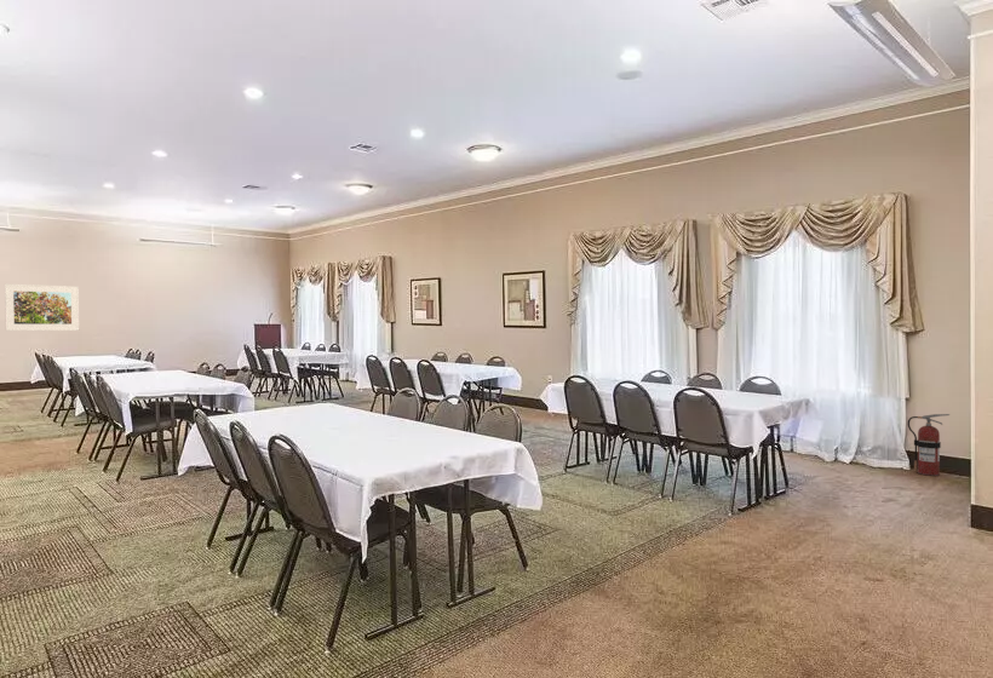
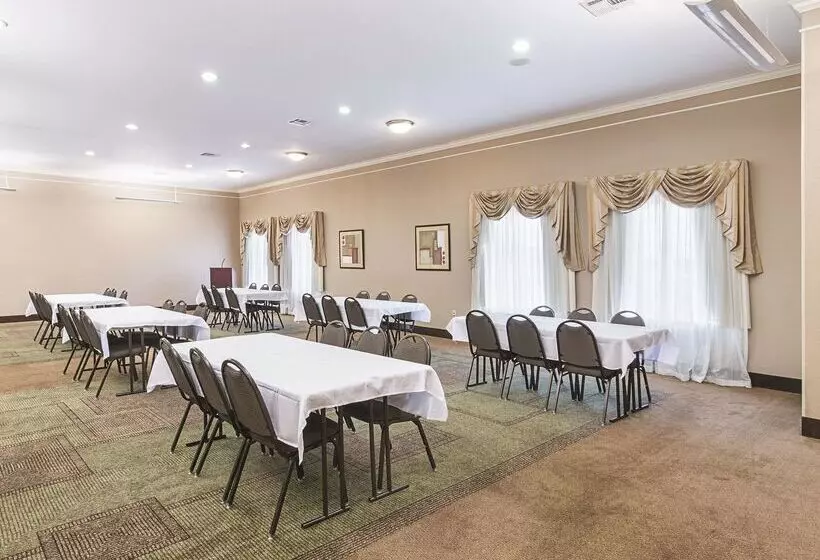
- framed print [4,283,80,332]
- fire extinguisher [907,413,951,477]
